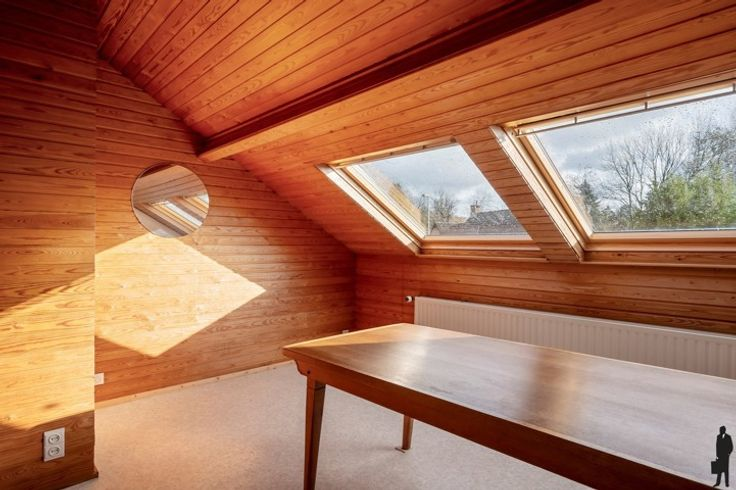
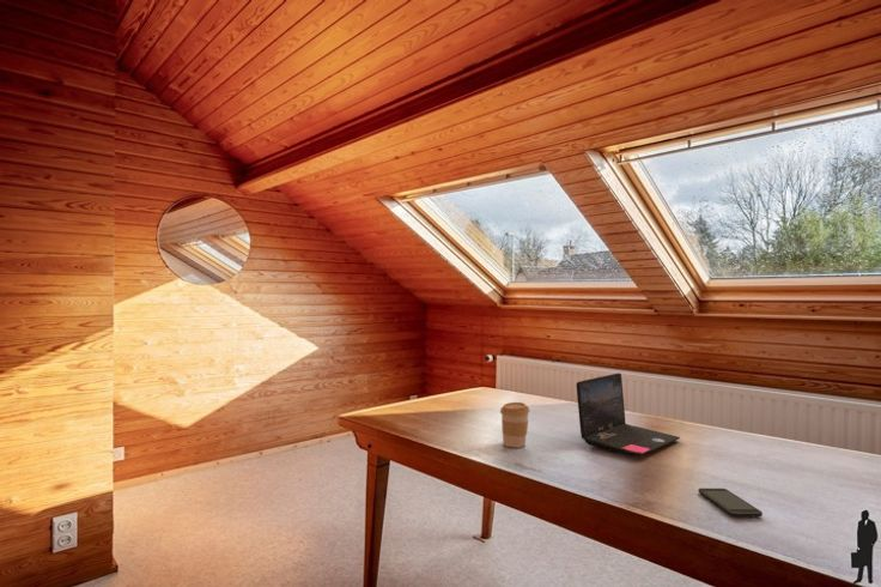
+ laptop [575,371,681,456]
+ smartphone [697,488,764,518]
+ coffee cup [499,401,530,449]
